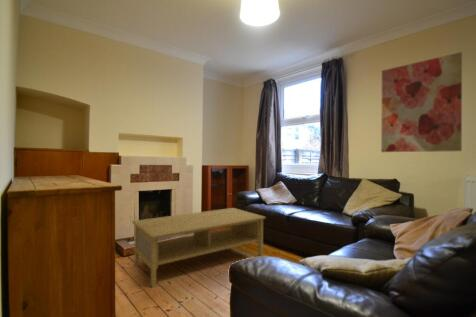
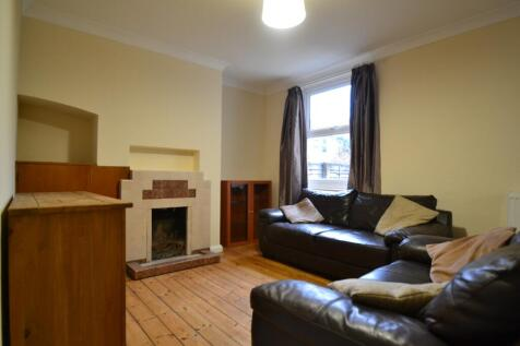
- coffee table [131,207,267,288]
- wall art [380,51,463,153]
